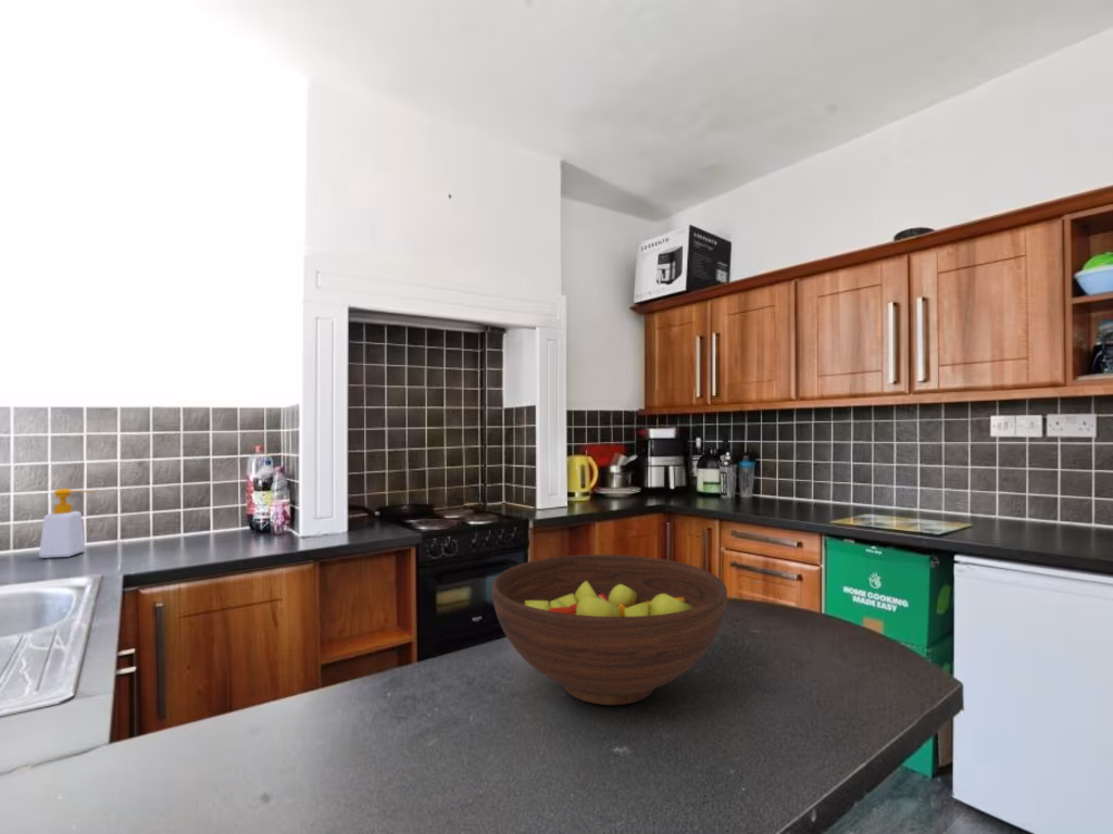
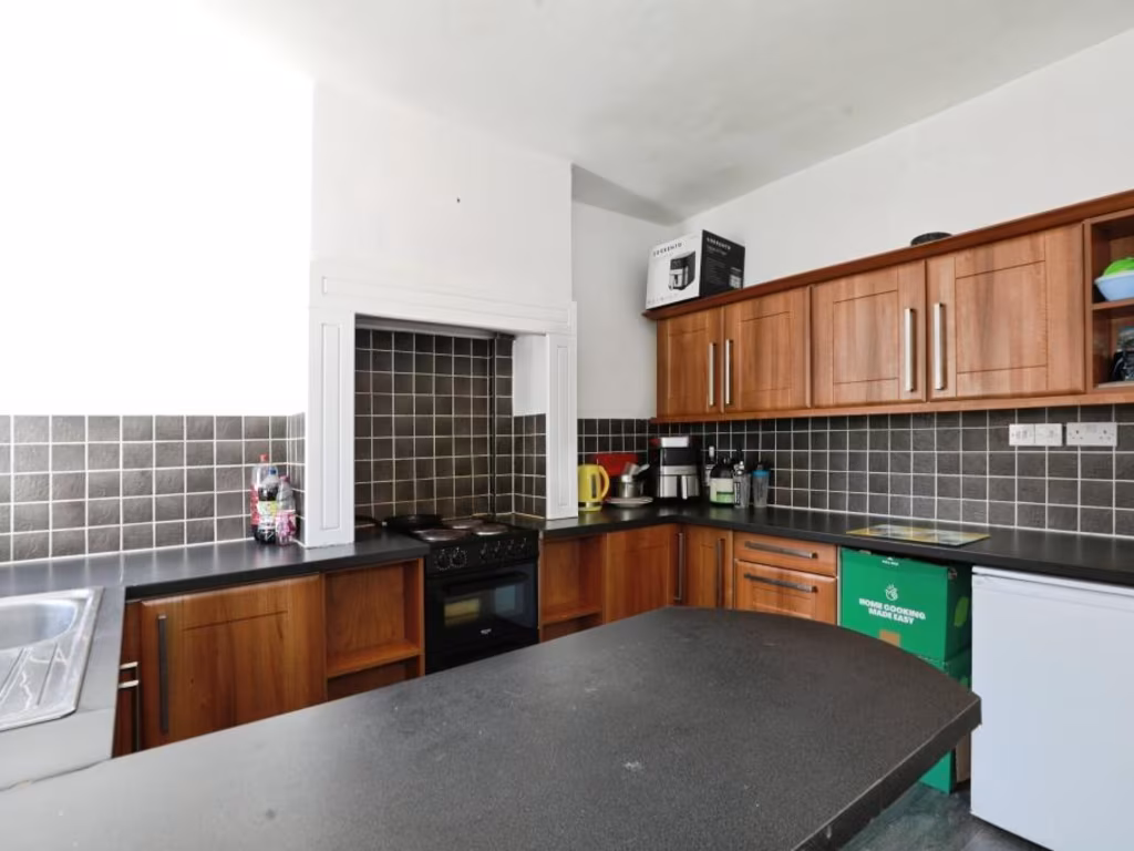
- fruit bowl [491,554,728,706]
- soap bottle [38,488,95,559]
